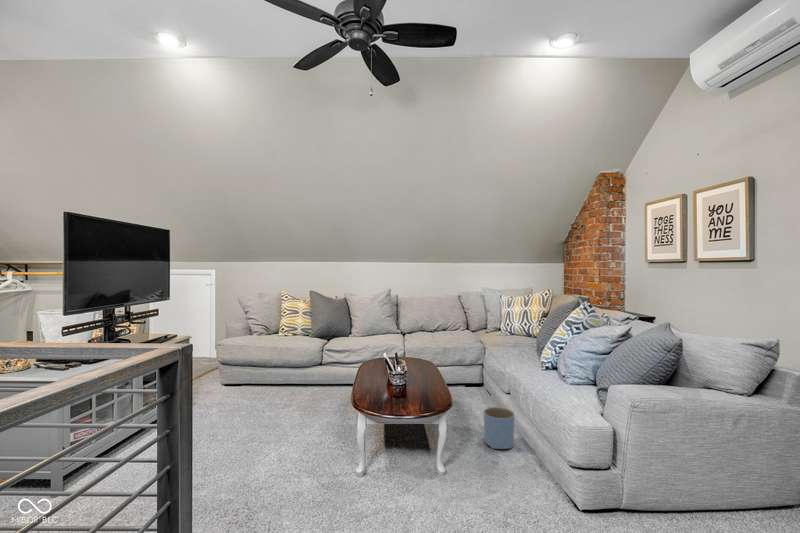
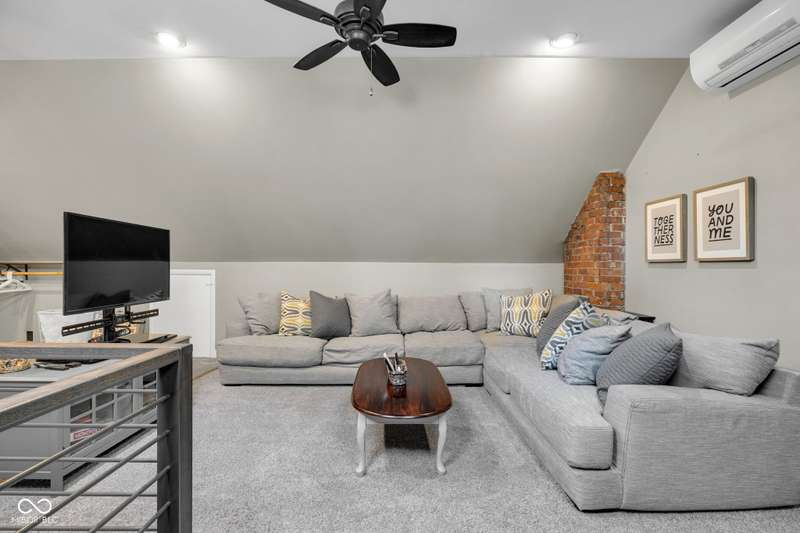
- planter [483,406,515,450]
